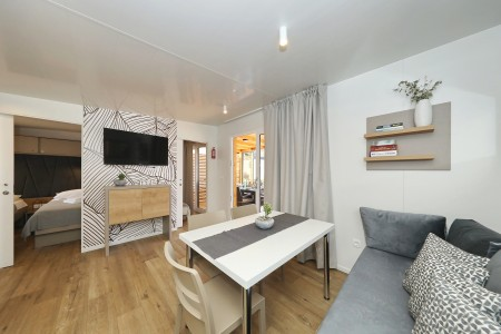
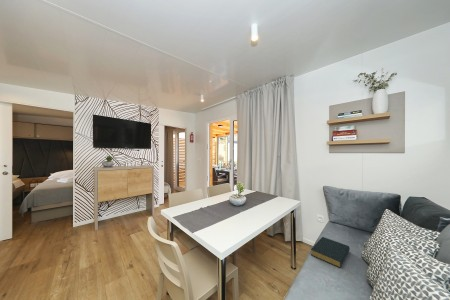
+ hardback book [310,236,351,269]
